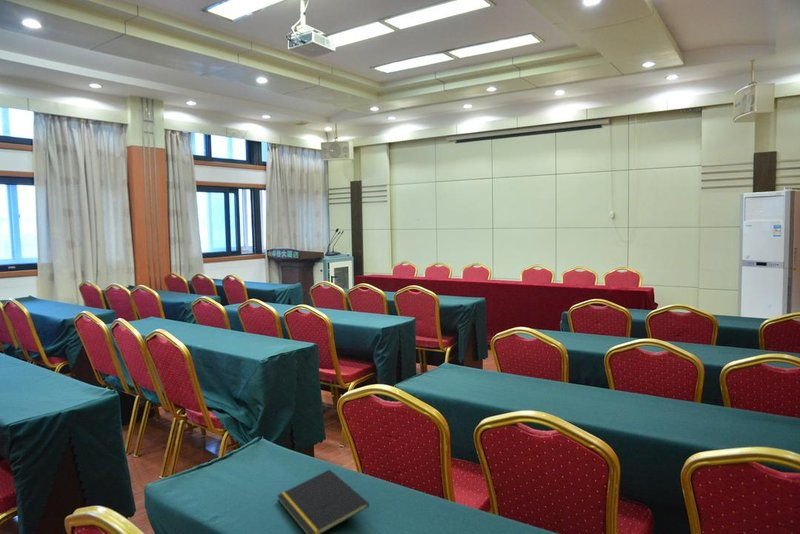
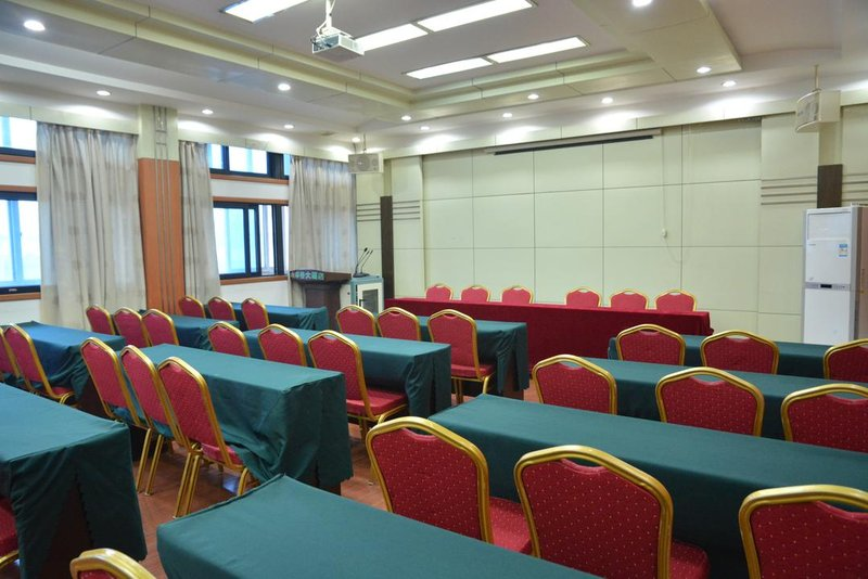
- notepad [276,468,370,534]
